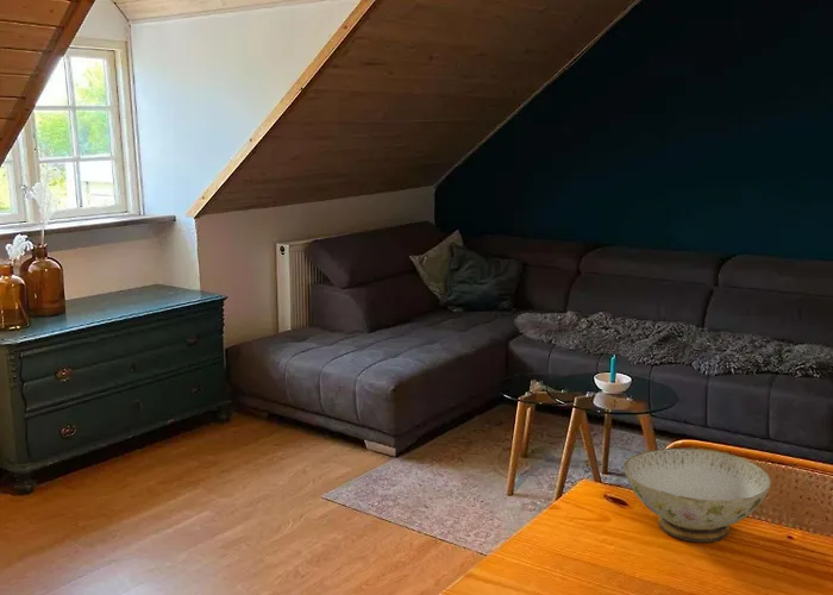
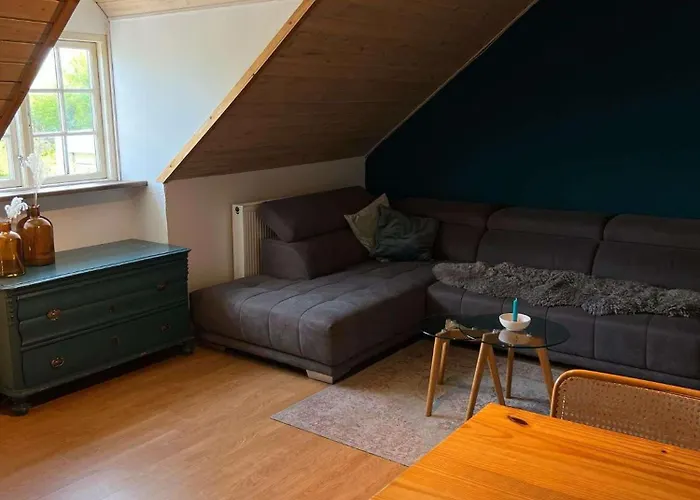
- ceramic bowl [624,446,772,543]
